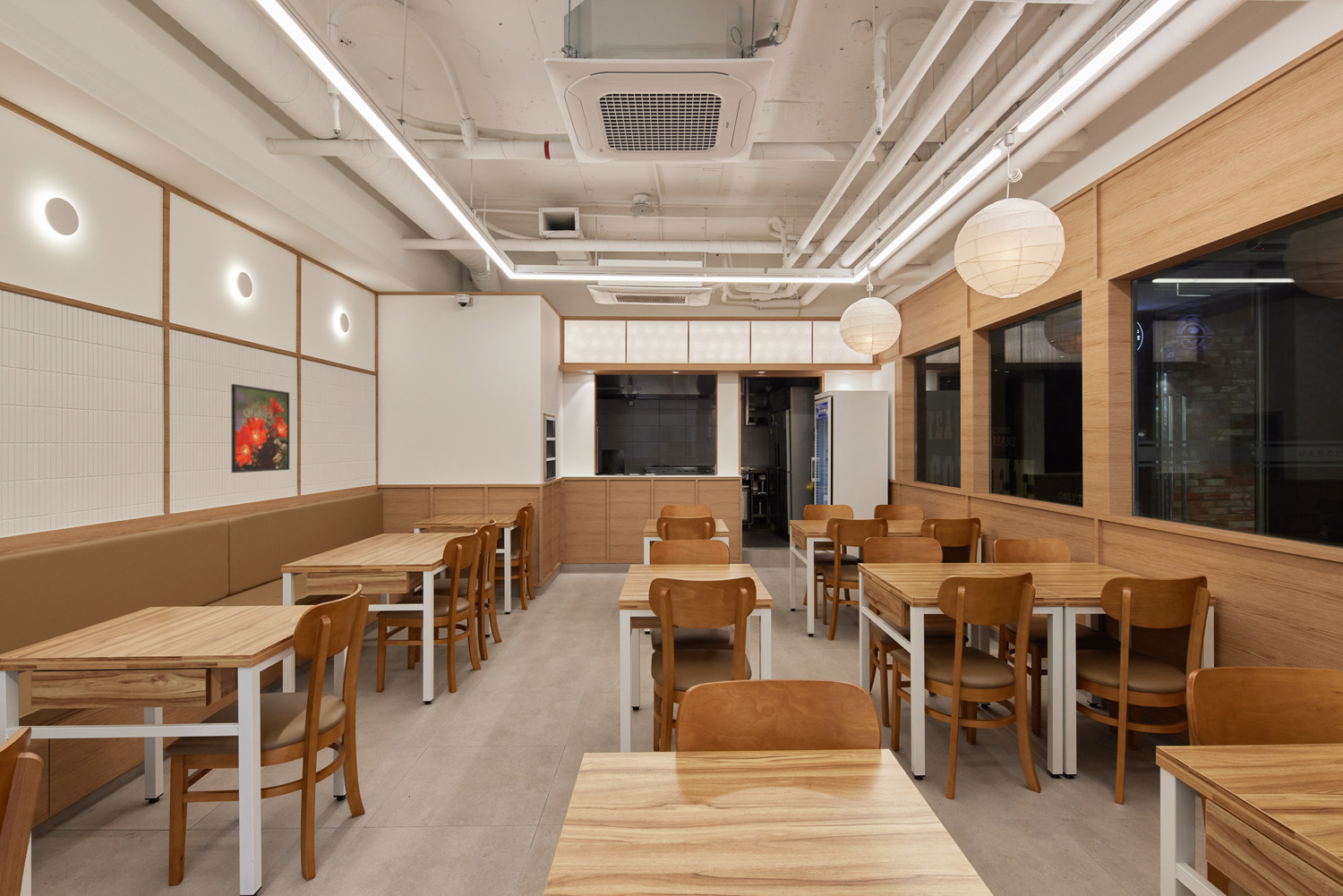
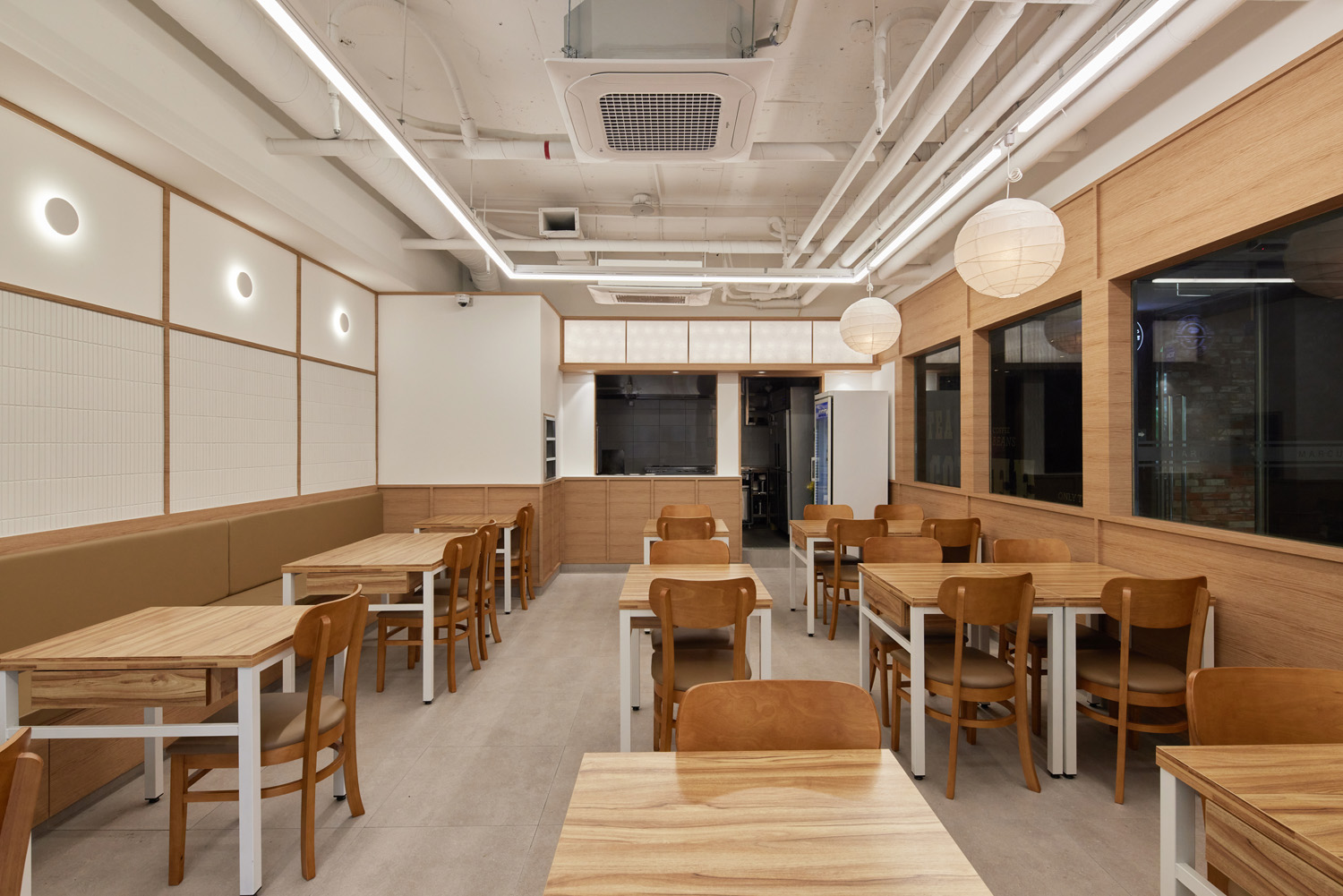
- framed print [230,383,290,474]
